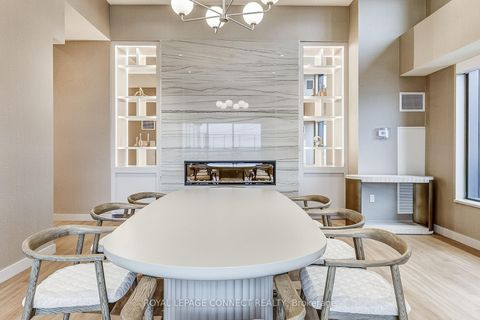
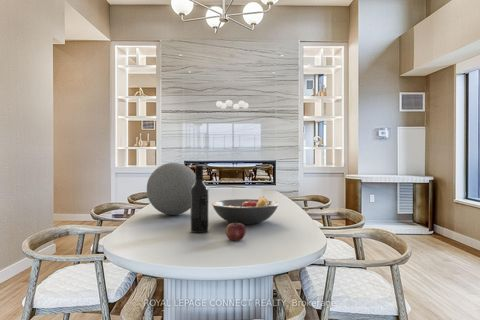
+ apple [225,220,247,241]
+ wine bottle [190,165,209,234]
+ decorative ball [146,162,196,216]
+ fruit bowl [211,195,280,225]
